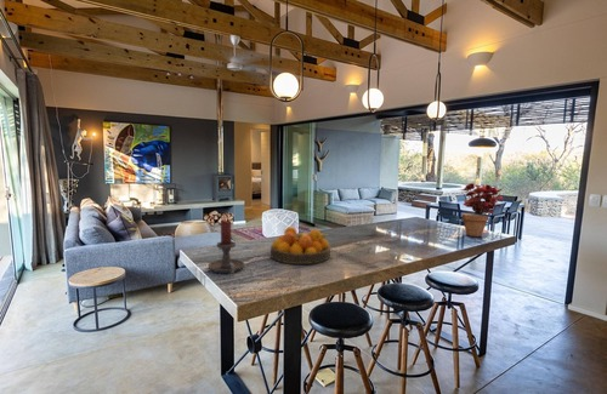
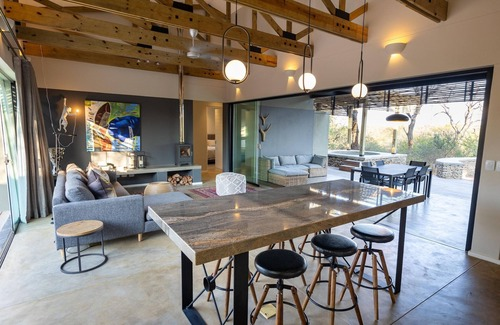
- candle holder [206,218,245,274]
- potted plant [459,182,504,238]
- fruit bowl [270,225,331,265]
